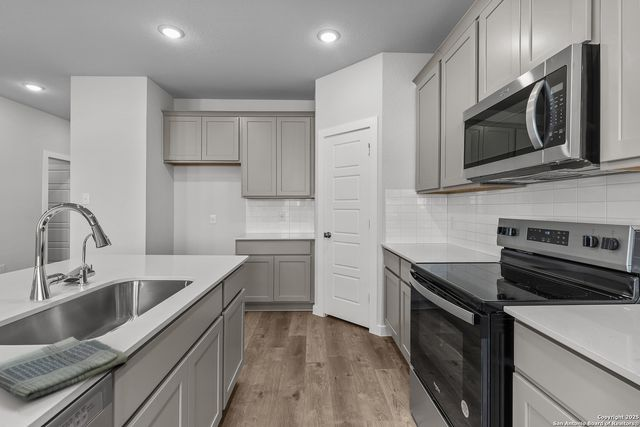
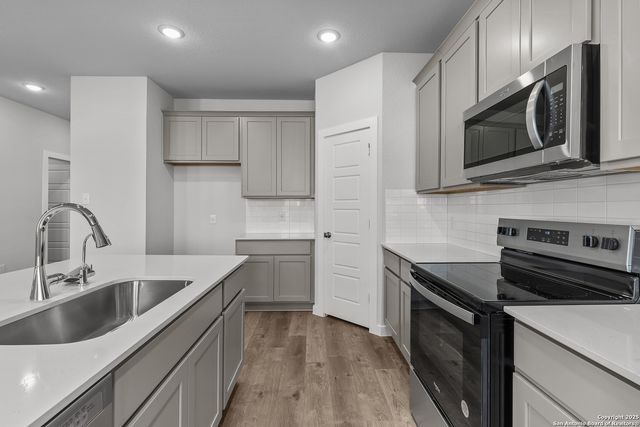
- dish towel [0,336,129,402]
